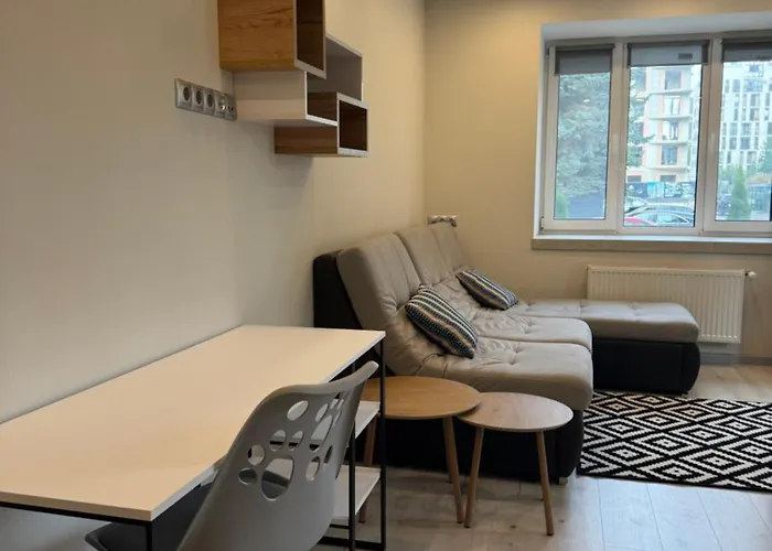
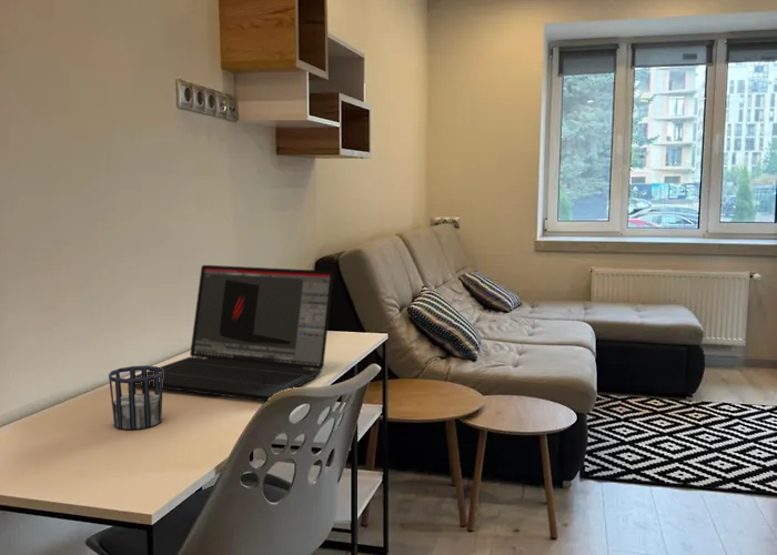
+ laptop [128,264,334,402]
+ cup [108,365,163,431]
